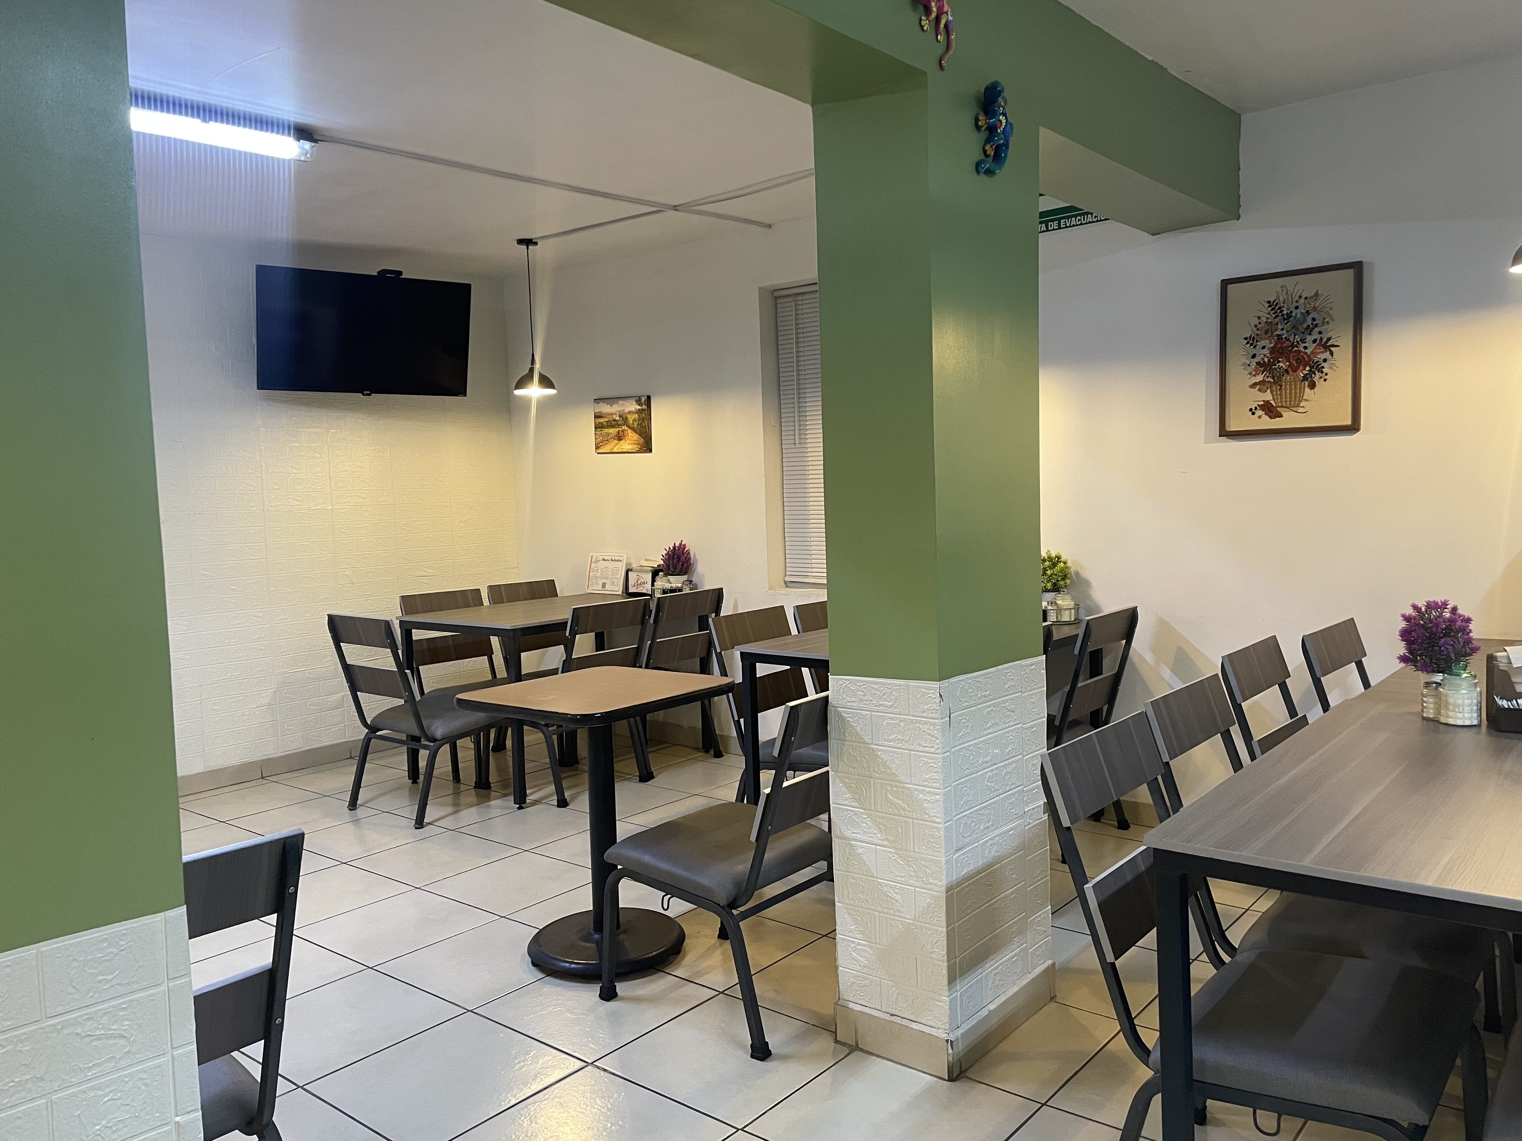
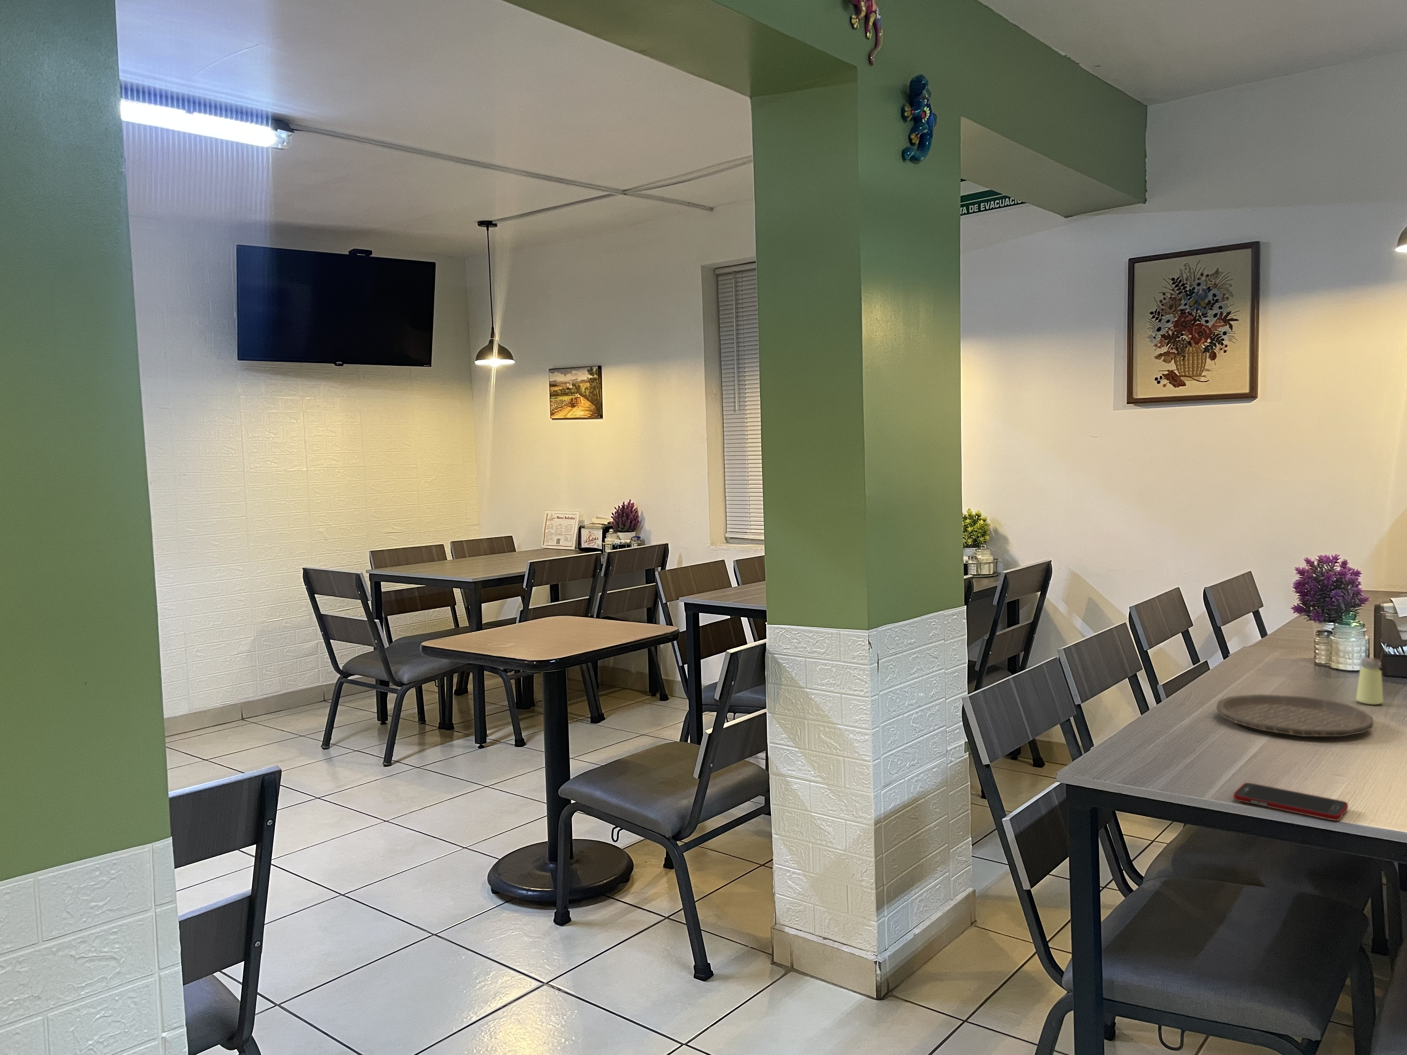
+ cell phone [1233,782,1348,821]
+ plate [1215,694,1374,737]
+ saltshaker [1356,657,1384,705]
